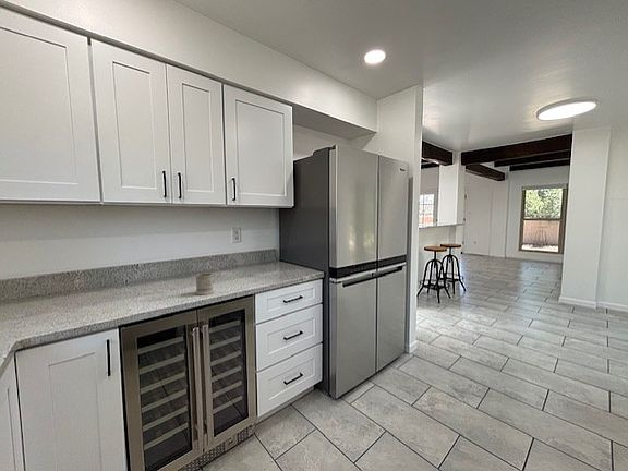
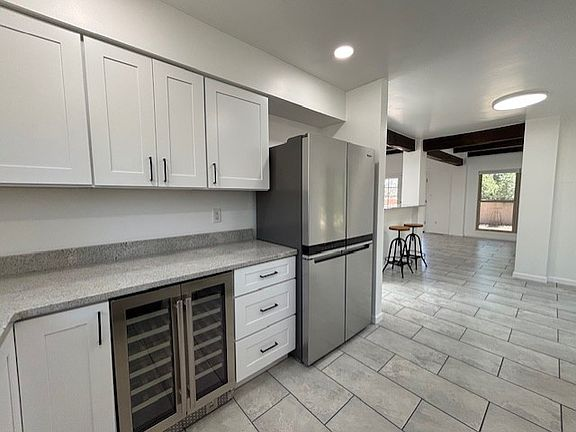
- mug [194,267,221,295]
